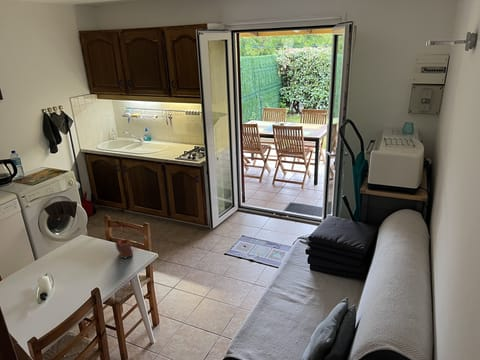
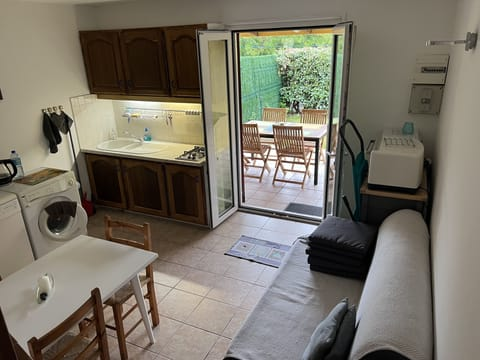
- mug [114,236,134,260]
